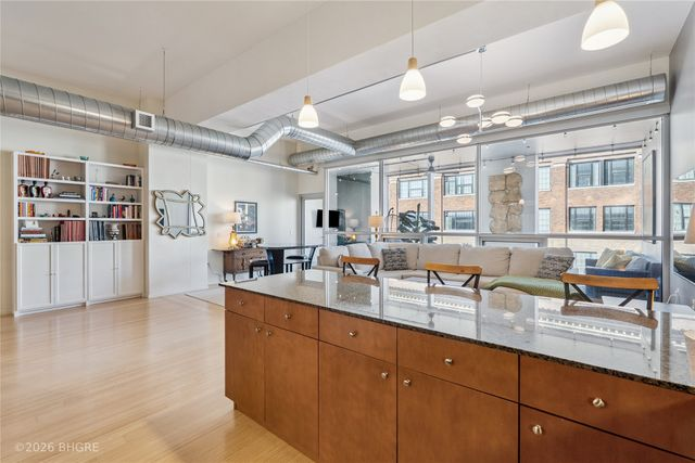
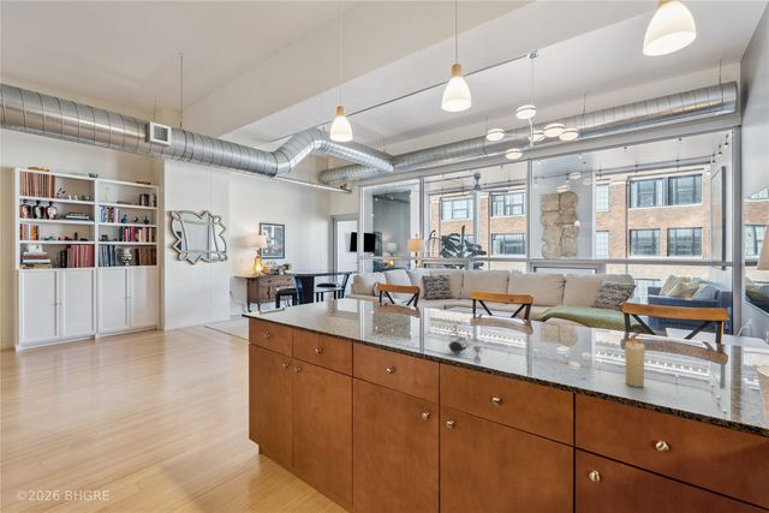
+ teapot [447,311,483,354]
+ candle [624,334,646,388]
